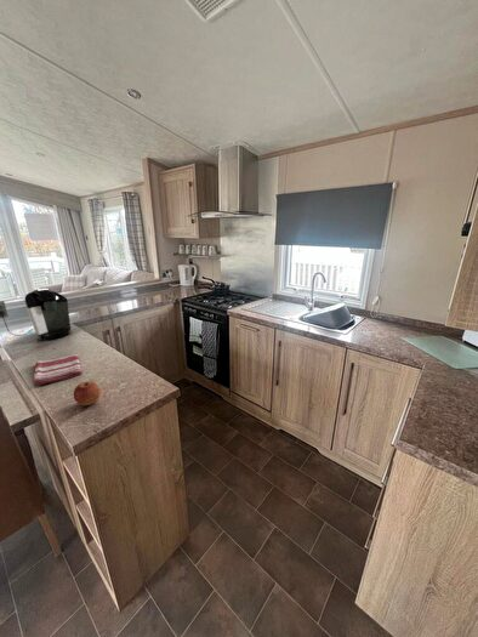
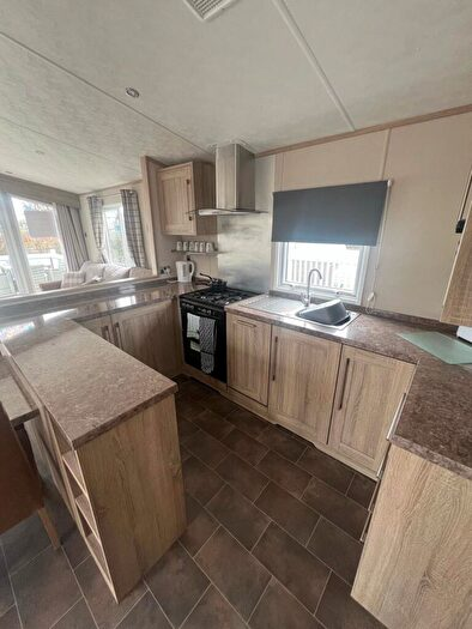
- apple [73,380,101,406]
- dish towel [32,353,82,387]
- coffee maker [0,288,72,342]
